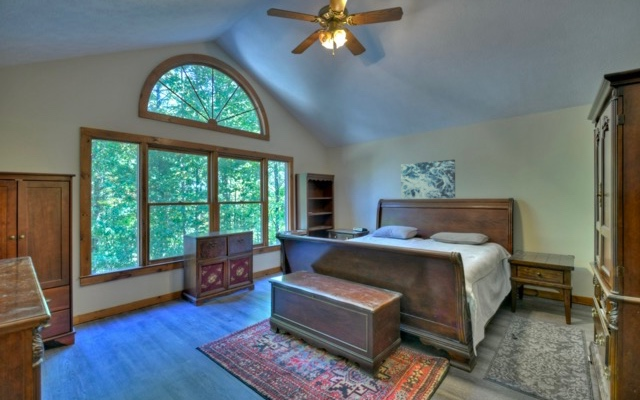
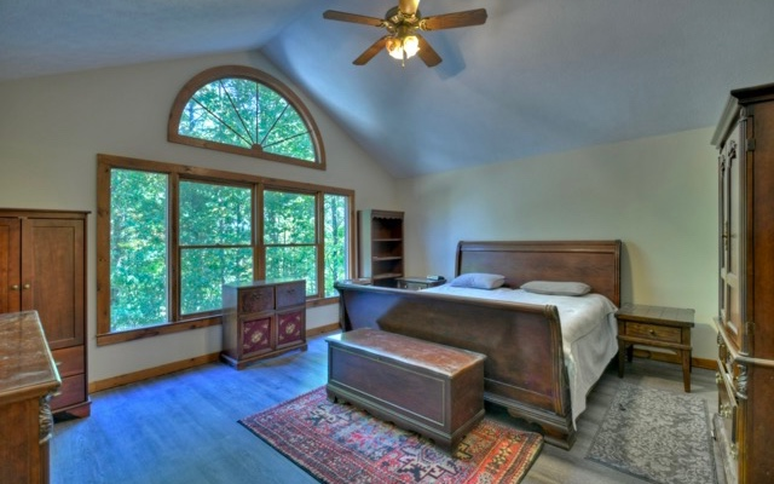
- wall art [400,159,456,200]
